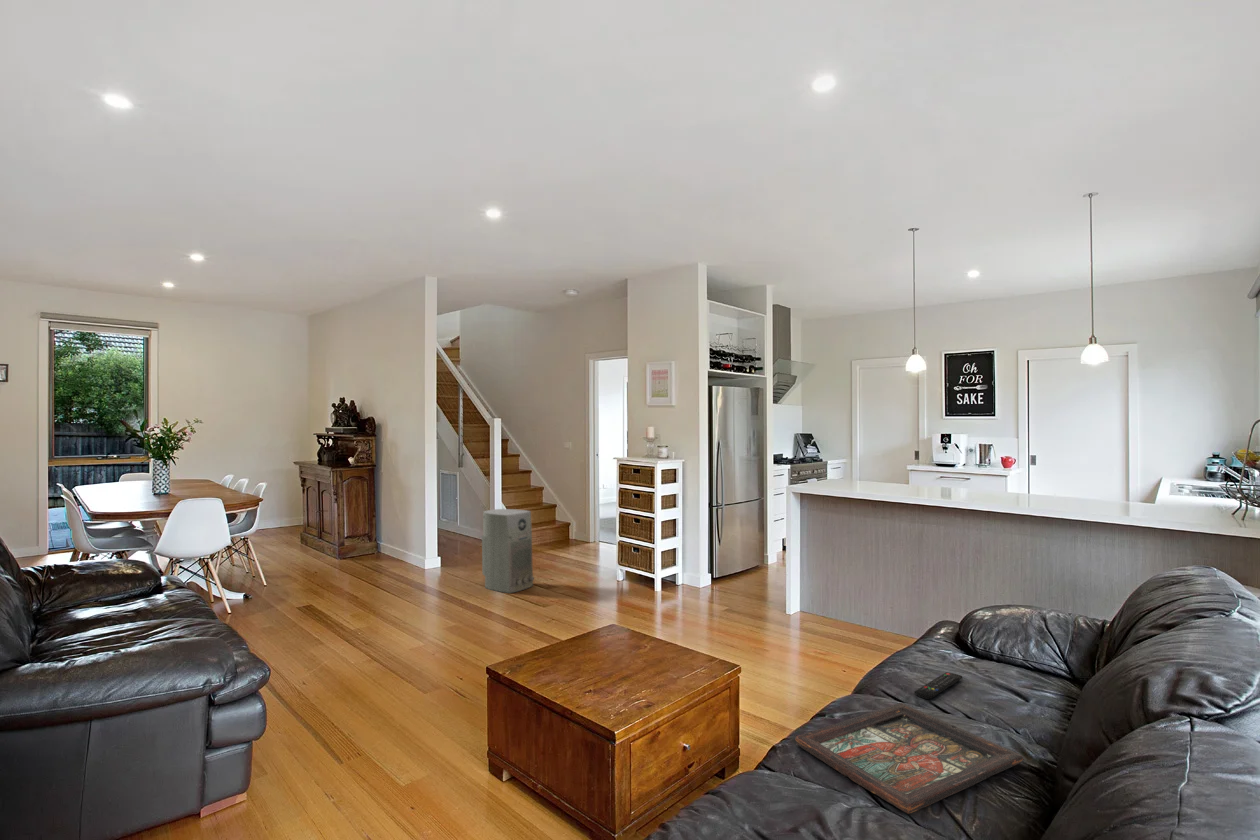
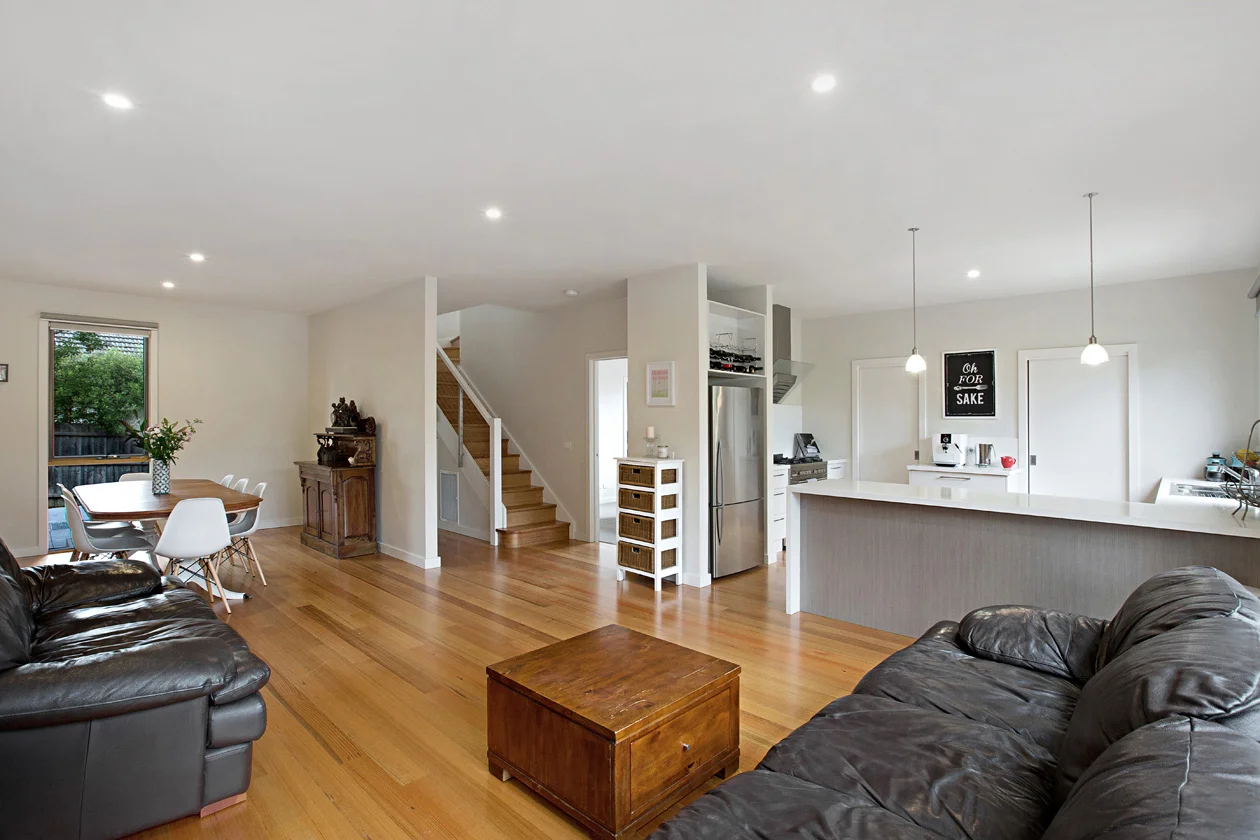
- decorative tray [794,702,1024,814]
- air purifier [481,508,535,594]
- remote control [914,671,963,700]
